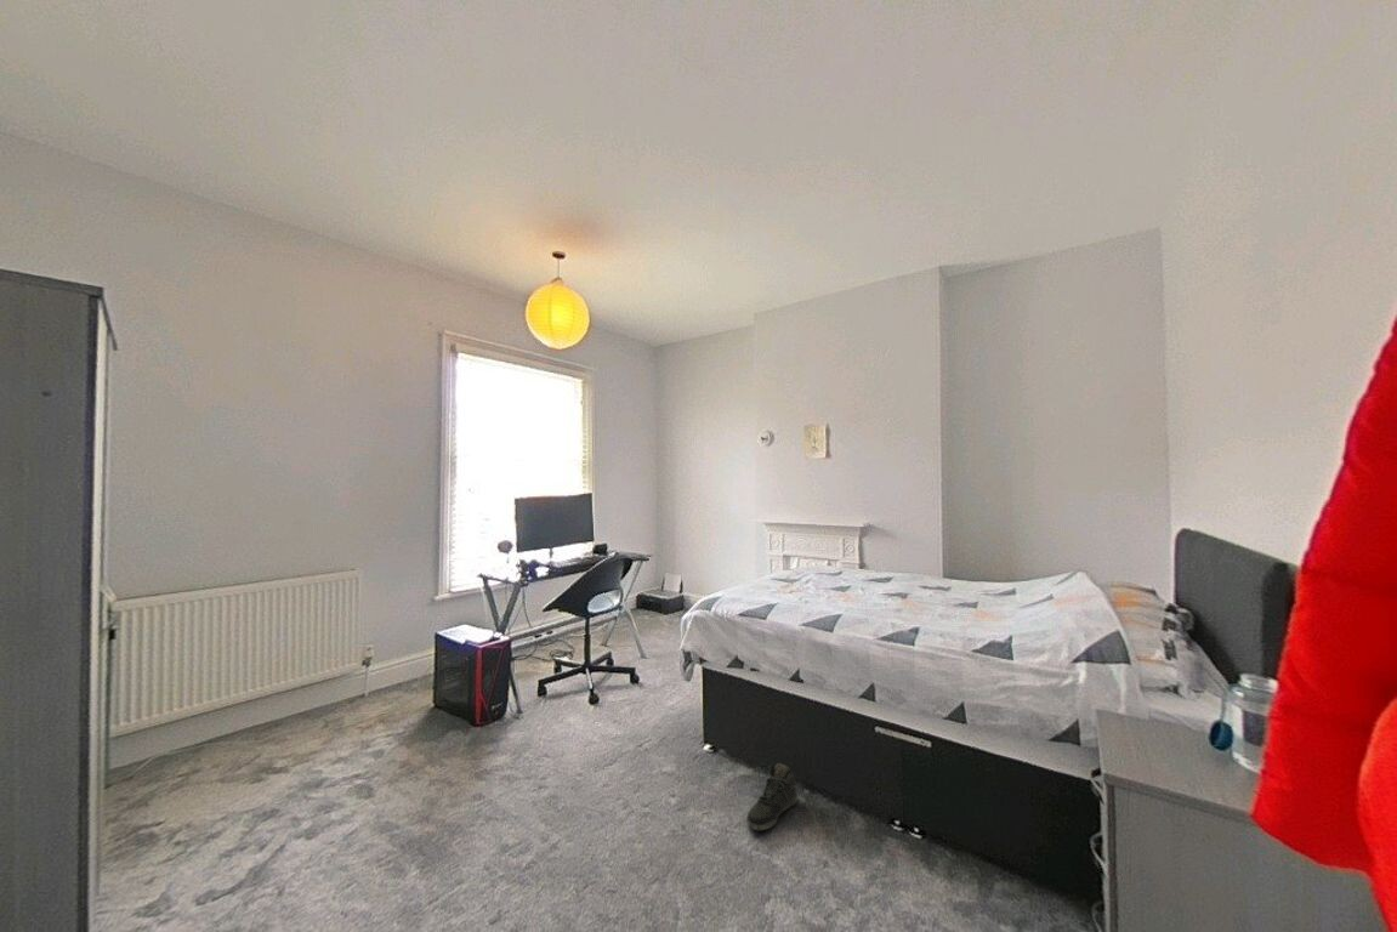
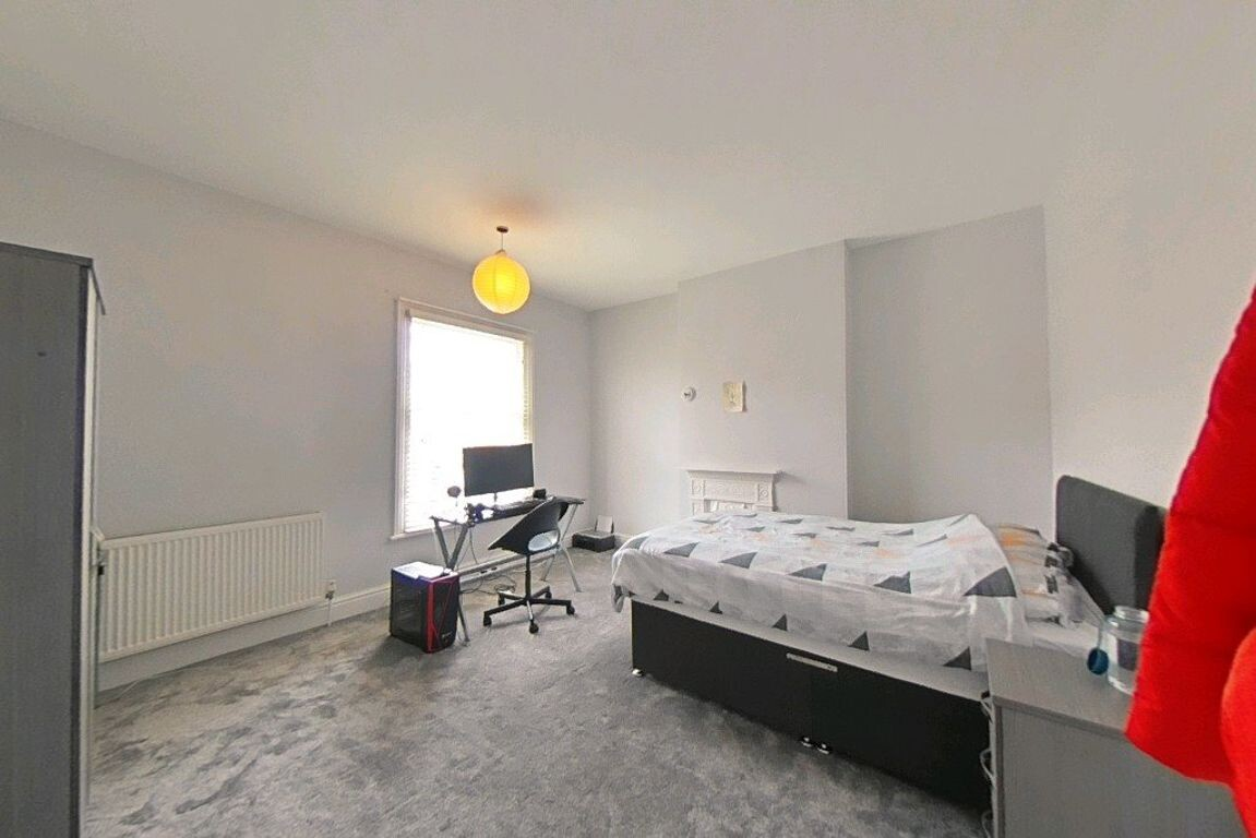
- sneaker [745,762,799,832]
